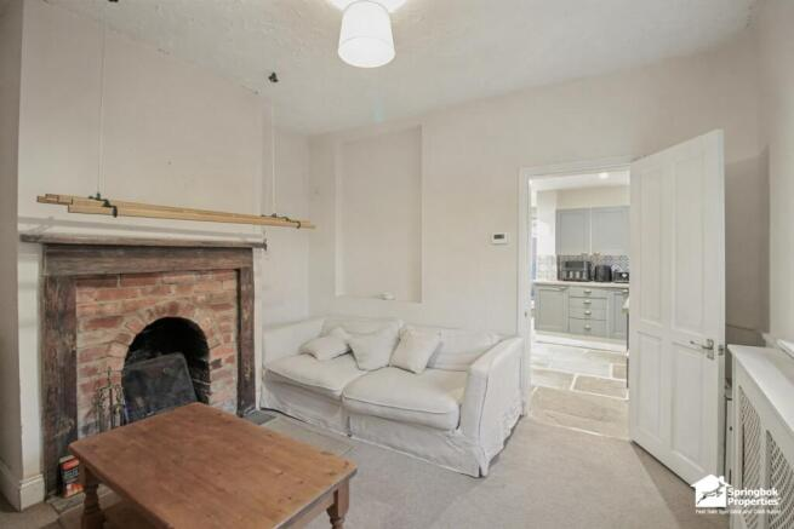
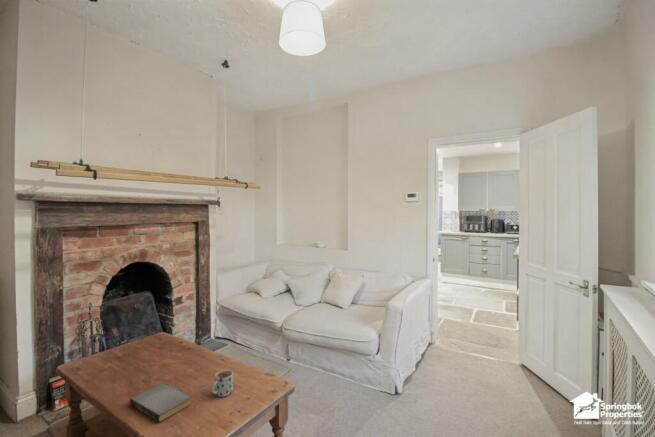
+ book [129,382,192,423]
+ mug [211,369,234,398]
